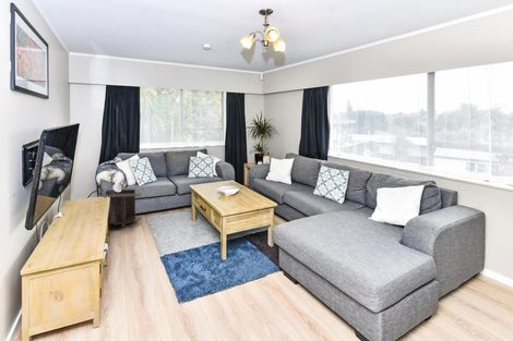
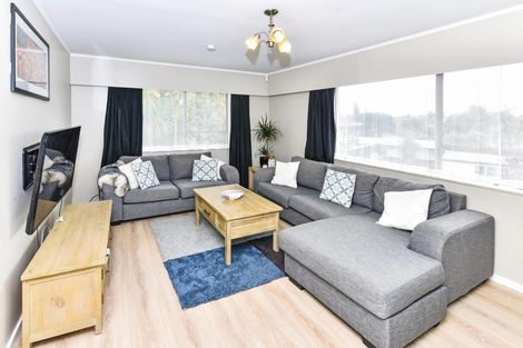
- side table [100,188,143,229]
